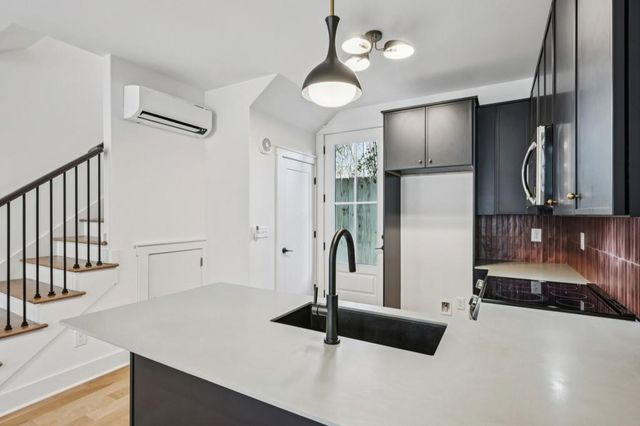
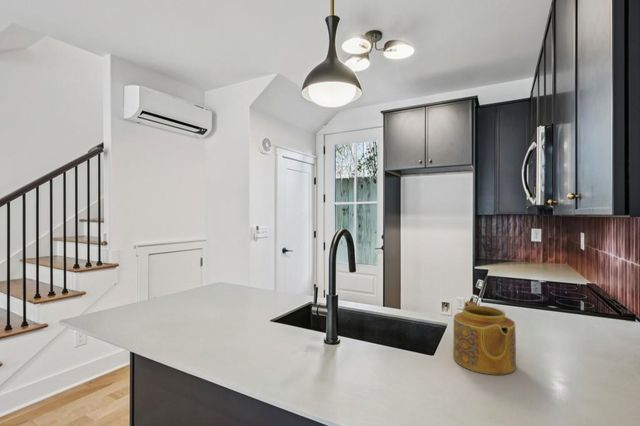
+ teapot [452,300,517,375]
